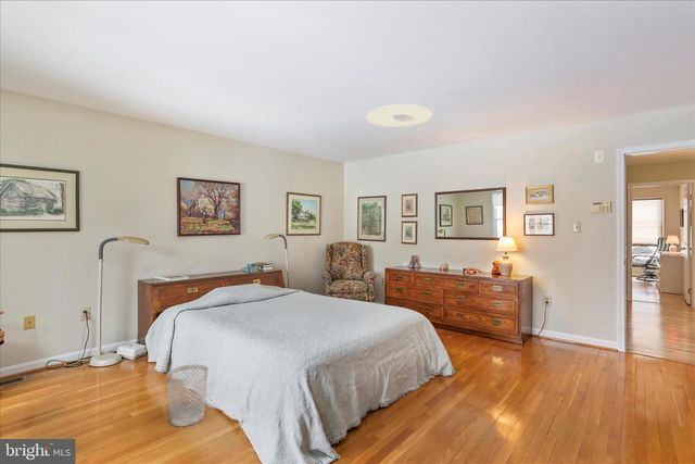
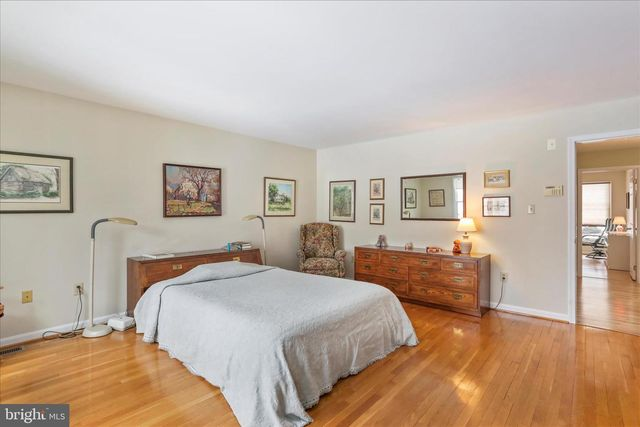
- wastebasket [165,363,210,427]
- ceiling light [365,103,433,128]
